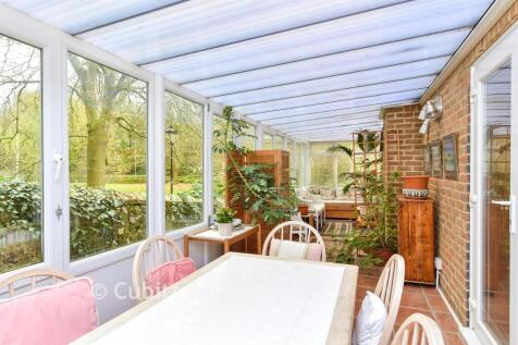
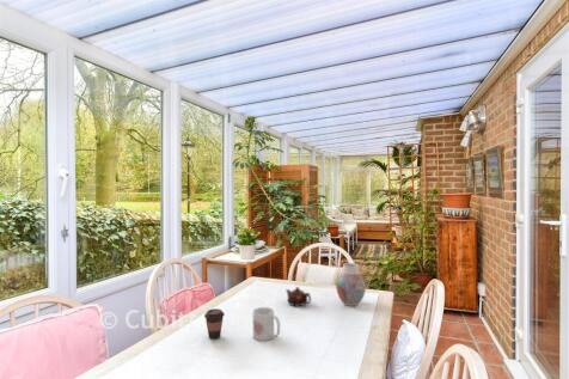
+ mug [252,306,281,342]
+ coffee cup [203,307,226,341]
+ vase [335,262,367,307]
+ teapot [284,286,312,307]
